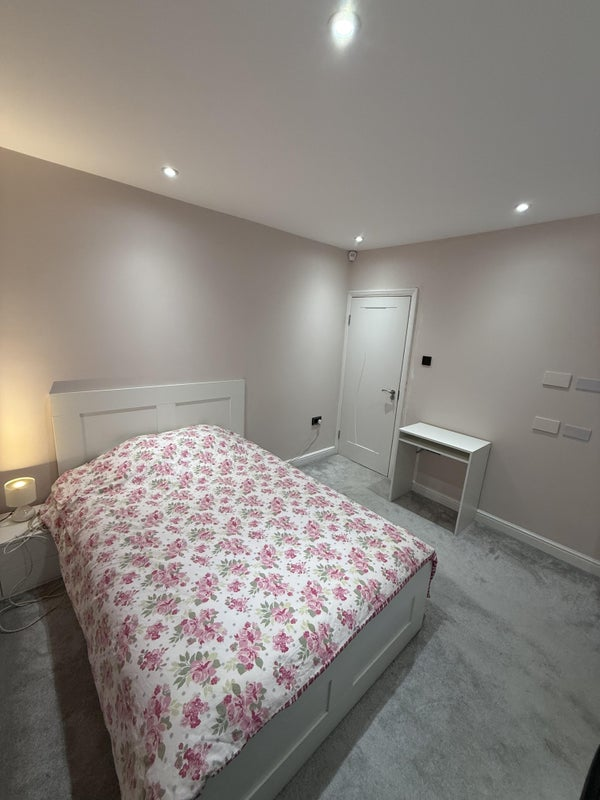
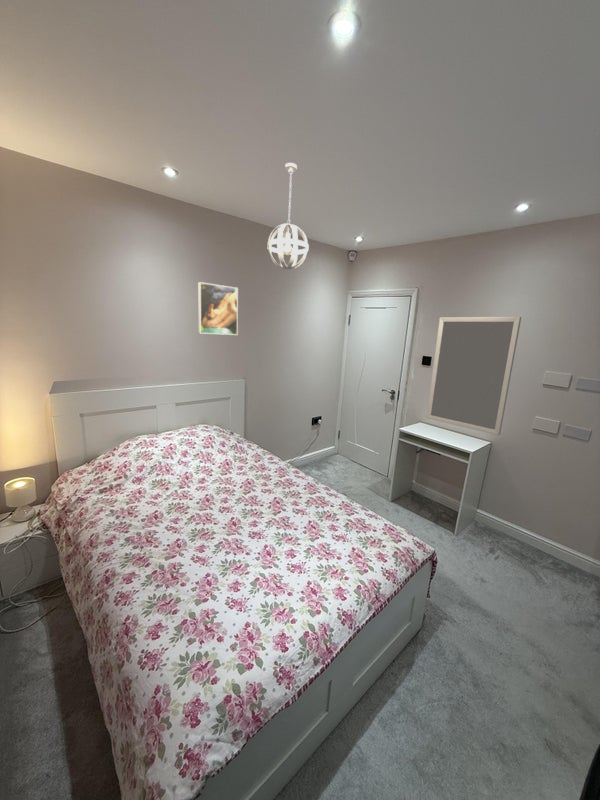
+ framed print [197,281,239,336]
+ home mirror [425,316,522,436]
+ pendant light [266,162,310,270]
